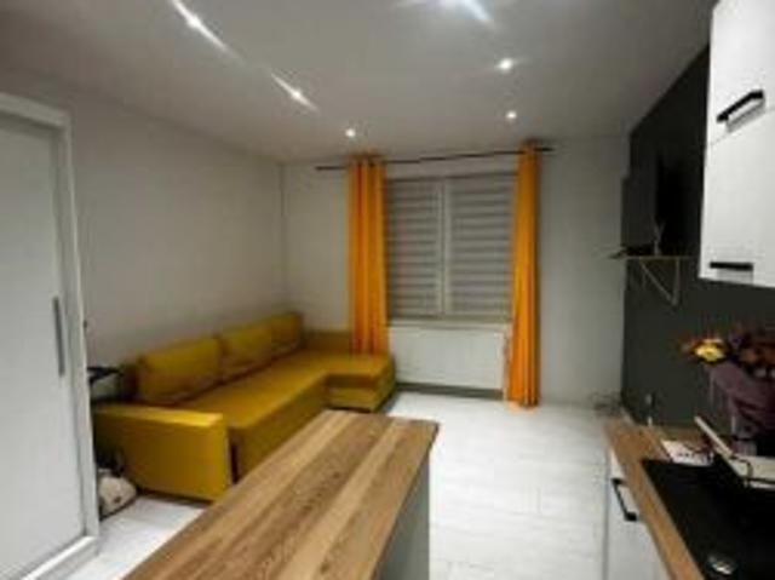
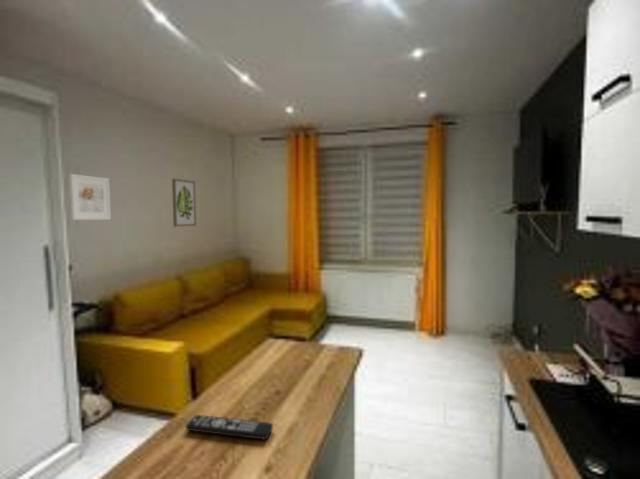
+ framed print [68,173,112,221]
+ remote control [185,414,274,441]
+ wall art [171,178,197,228]
